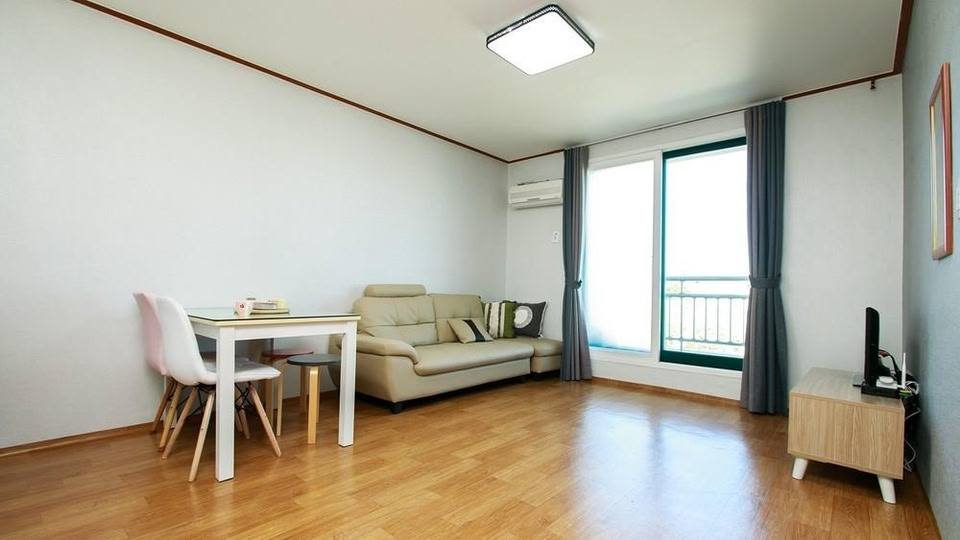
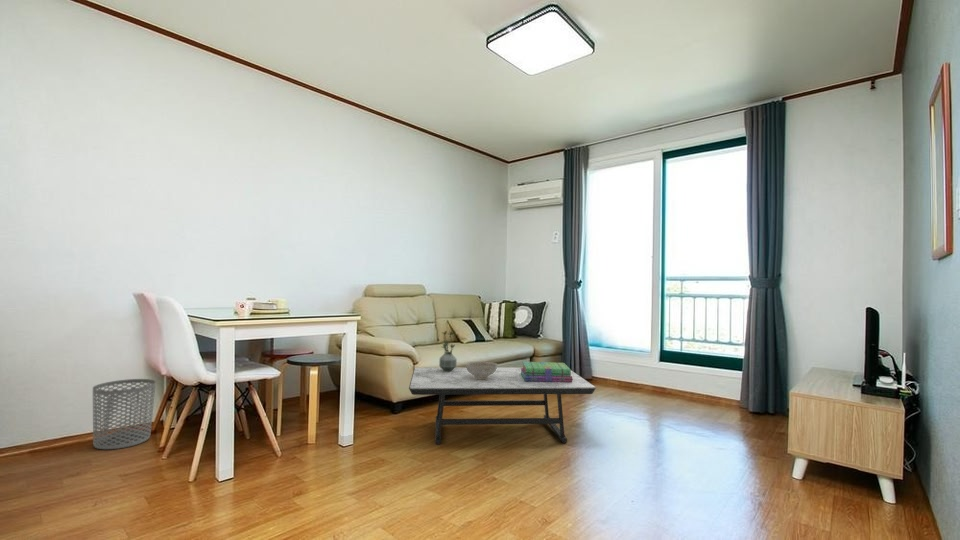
+ waste bin [92,378,157,450]
+ coffee table [408,366,597,446]
+ potted plant [438,329,458,371]
+ stack of books [520,361,573,382]
+ decorative bowl [465,361,499,379]
